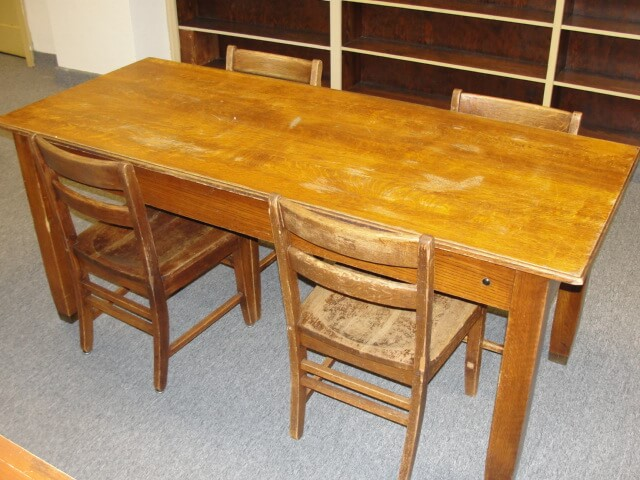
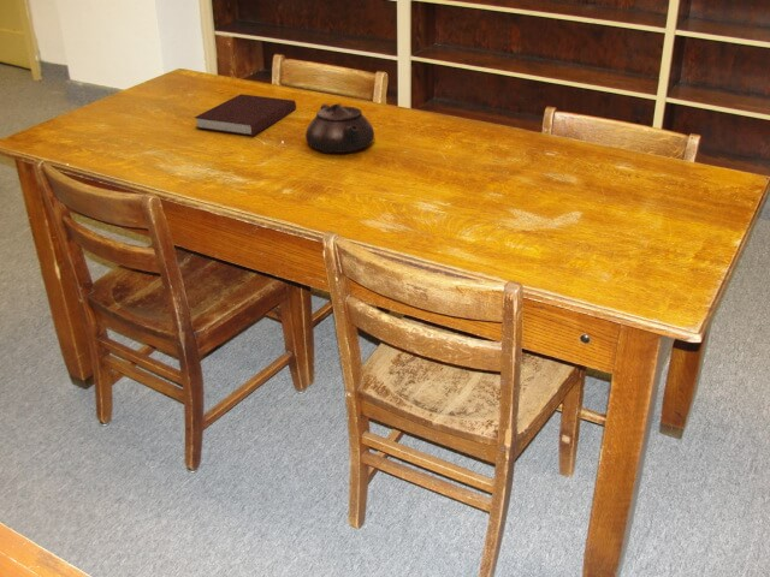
+ teapot [304,102,375,154]
+ notebook [194,93,297,137]
